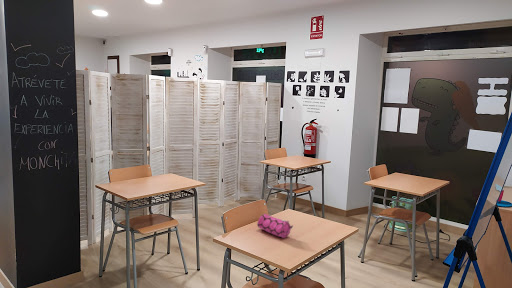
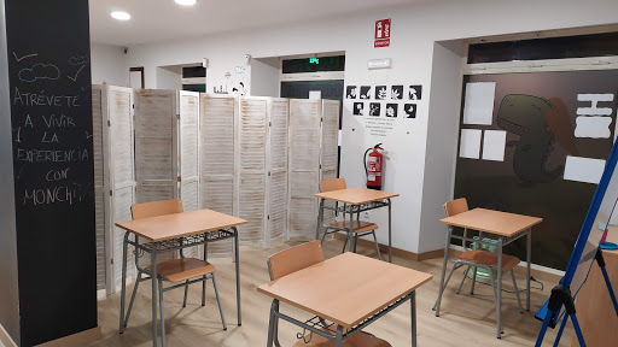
- pencil case [256,213,294,239]
